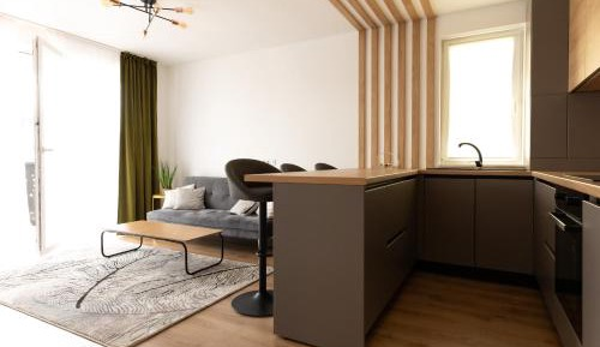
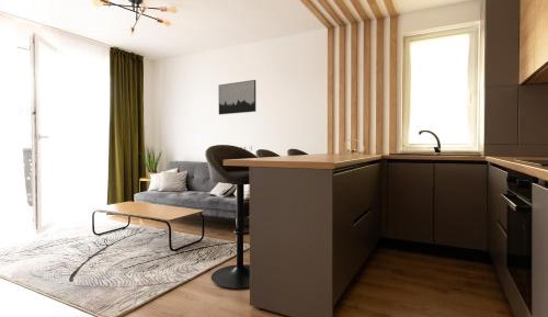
+ wall art [218,79,258,115]
